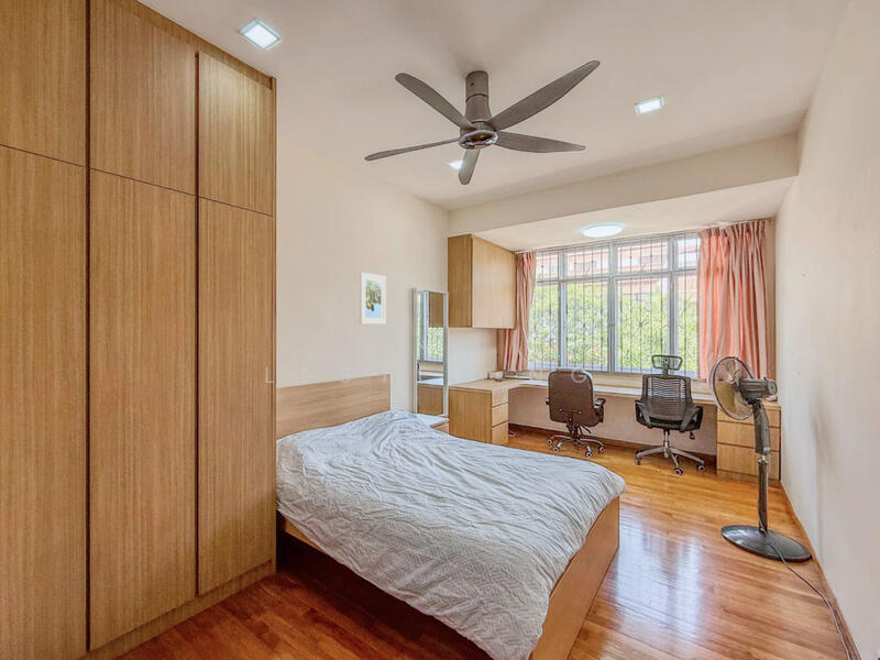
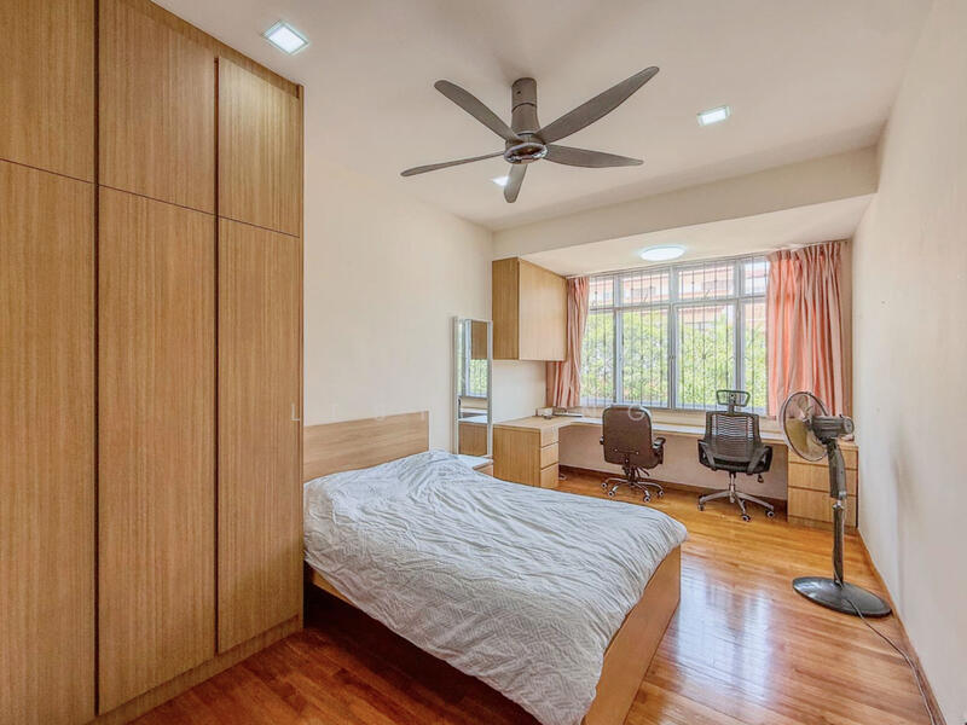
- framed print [359,272,387,326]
